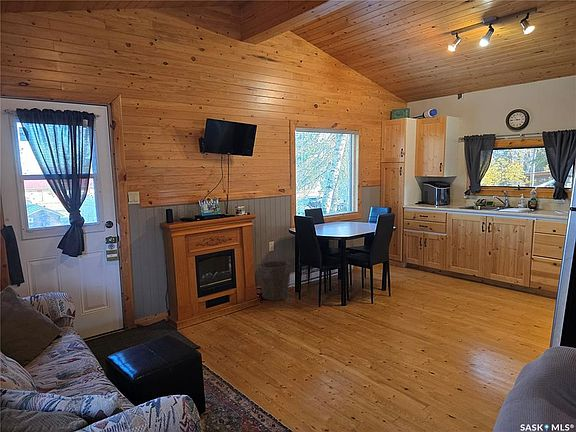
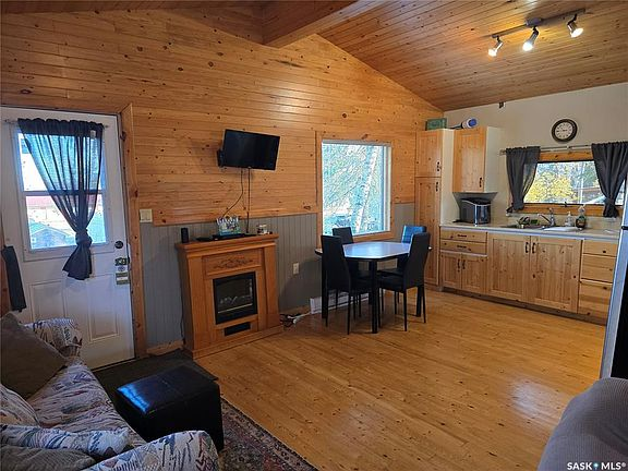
- waste bin [256,260,292,301]
